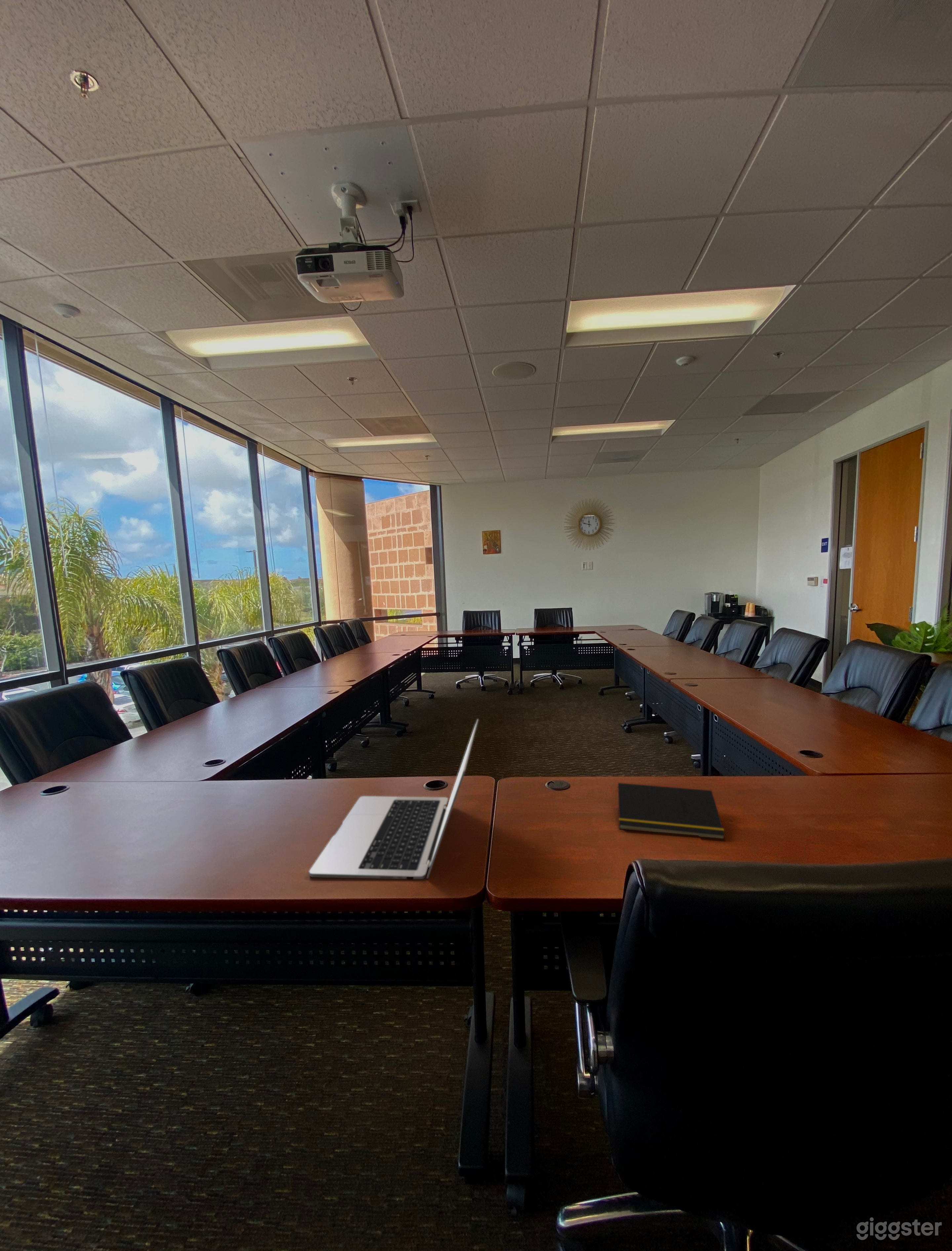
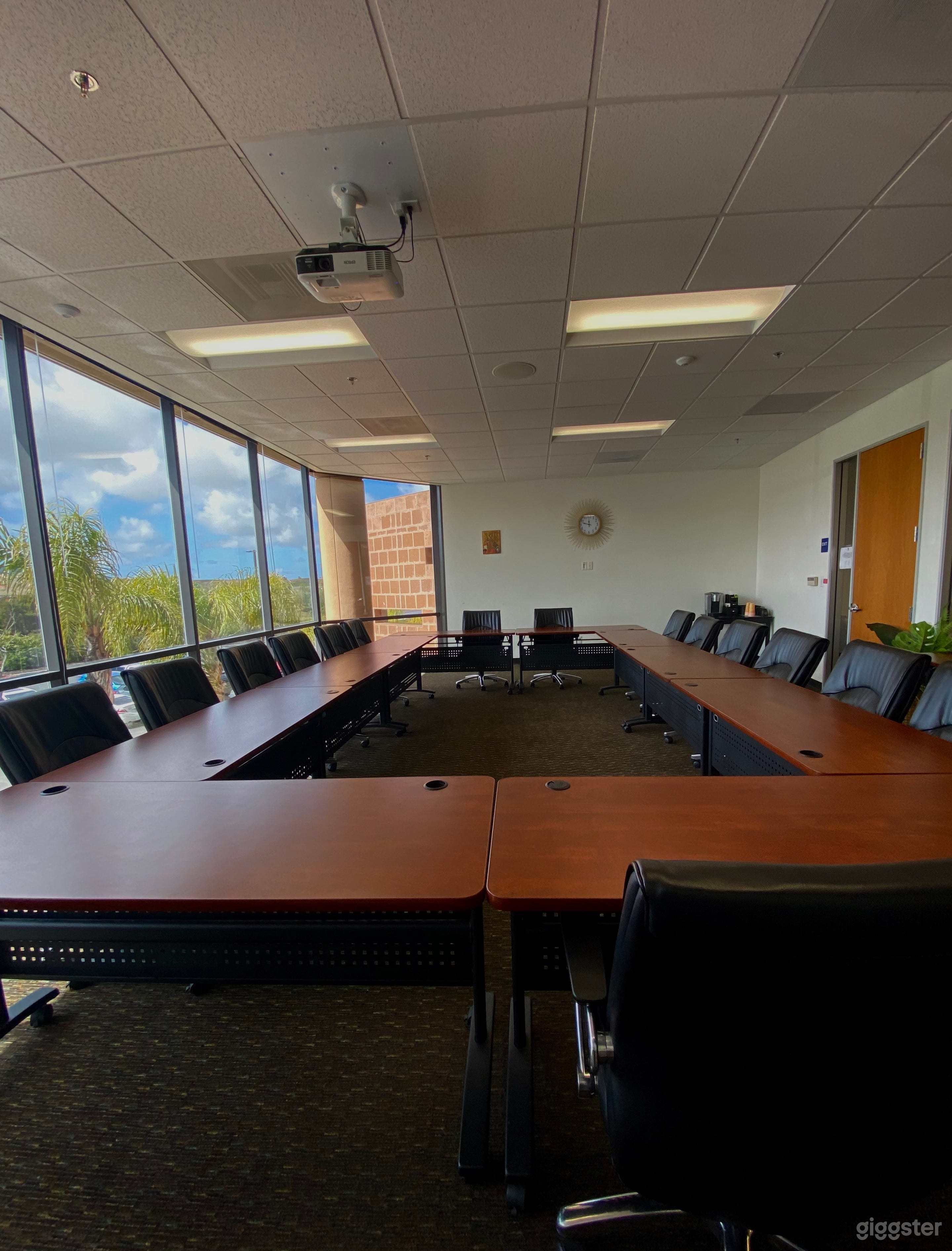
- notepad [615,783,726,839]
- laptop [309,719,479,880]
